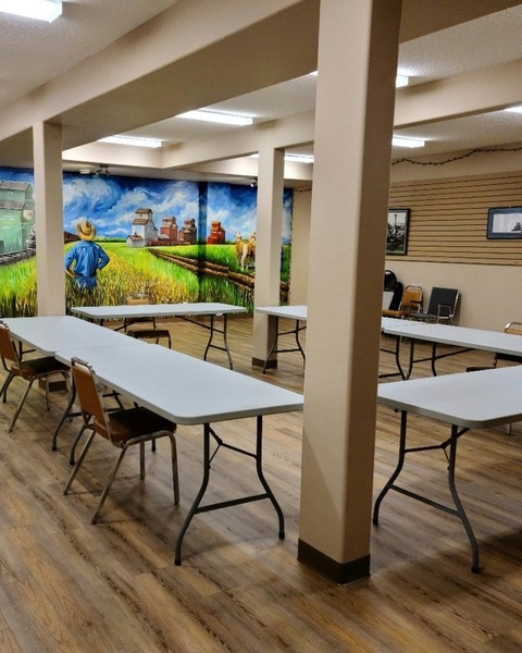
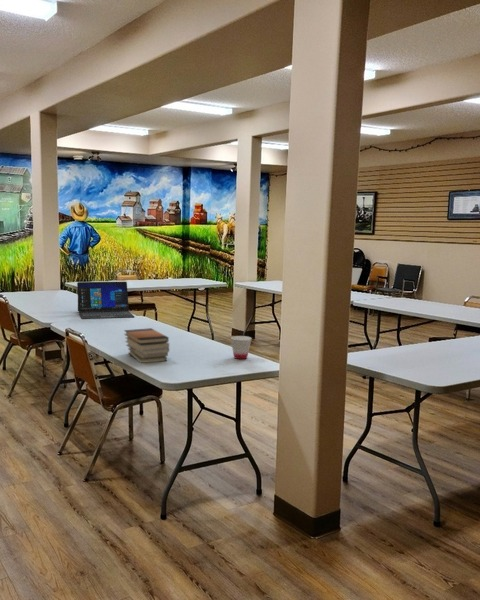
+ cup [230,335,253,360]
+ book stack [123,327,170,364]
+ laptop [76,281,136,320]
